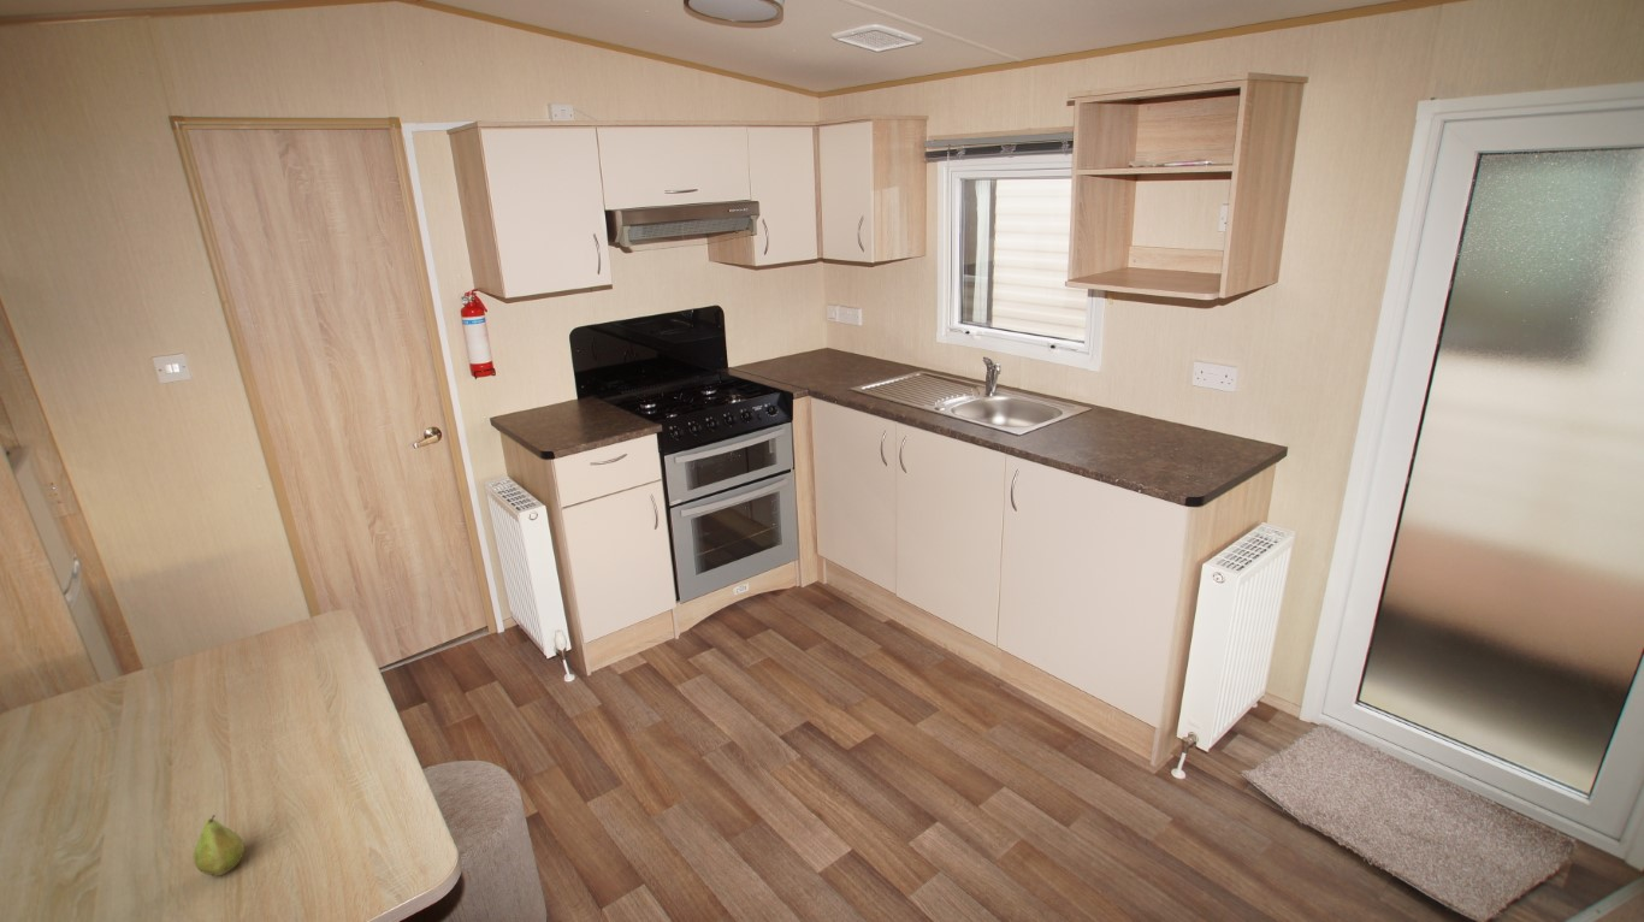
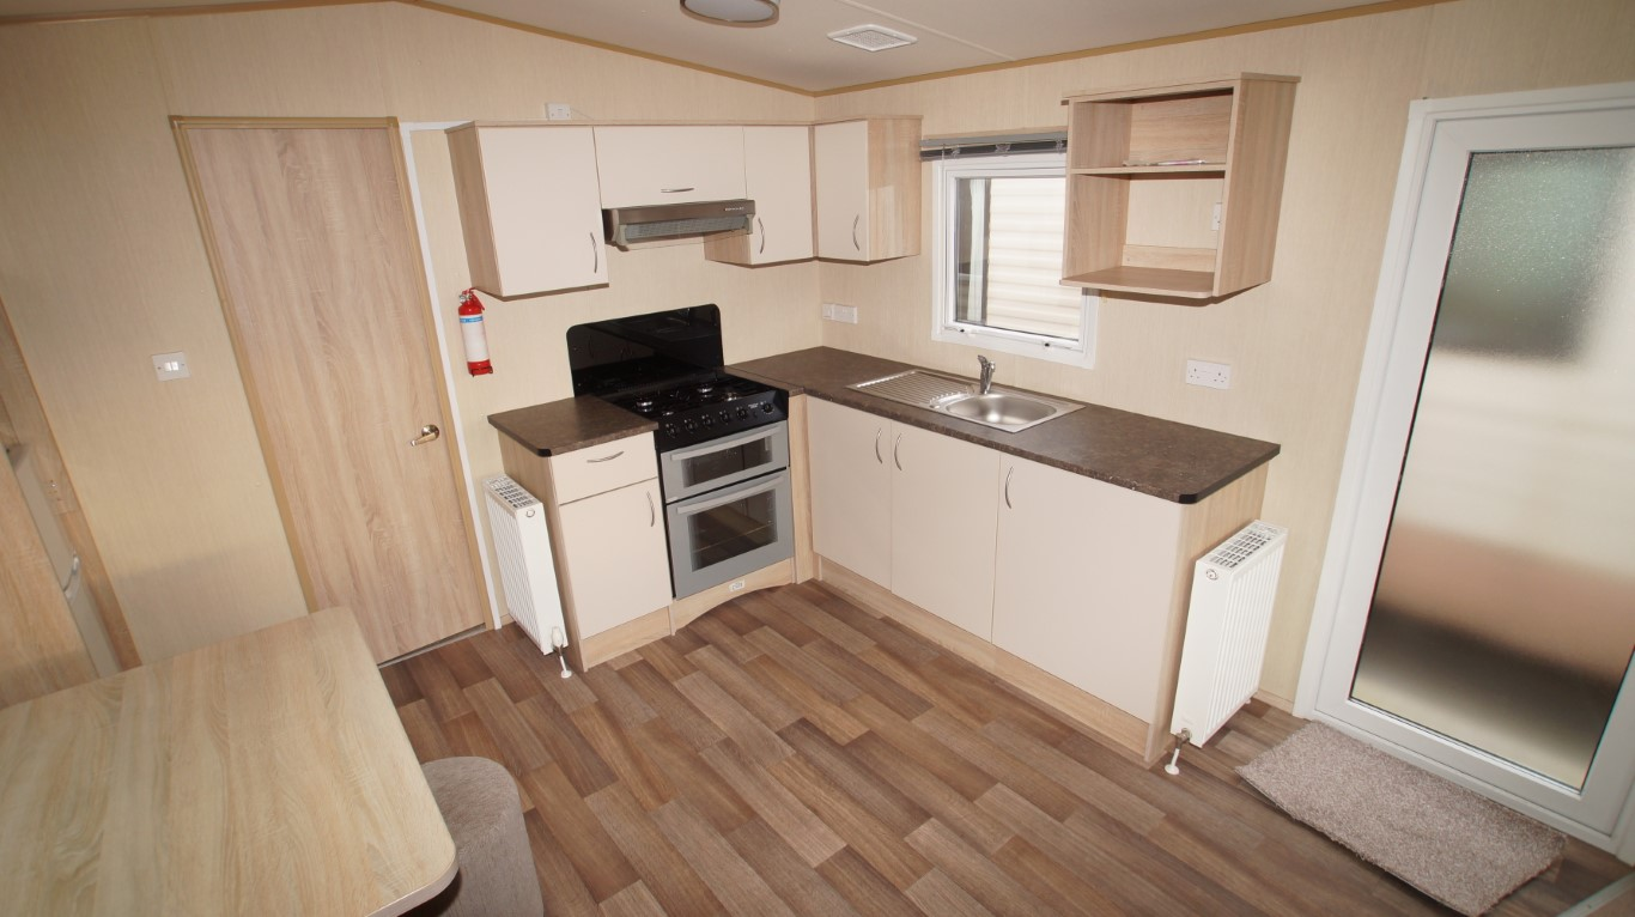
- fruit [193,814,246,877]
